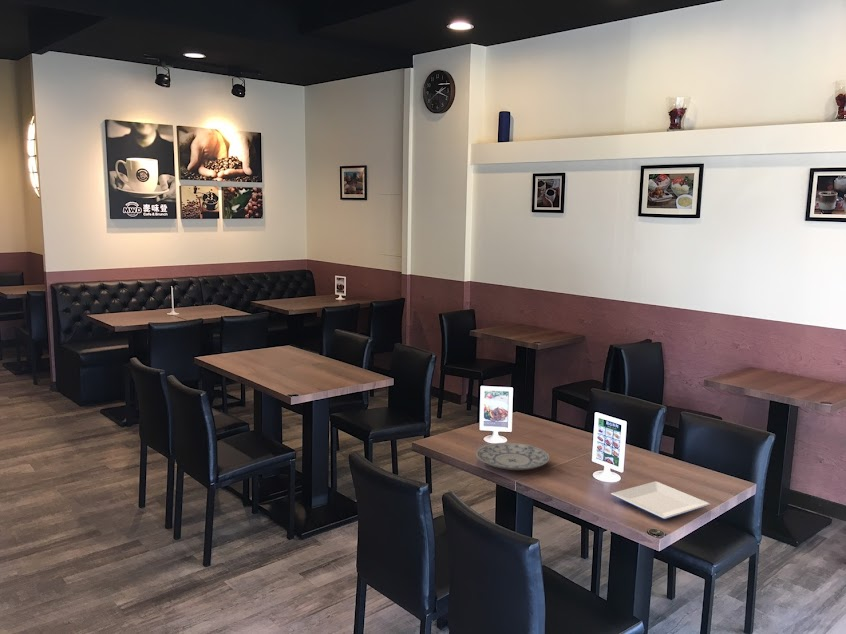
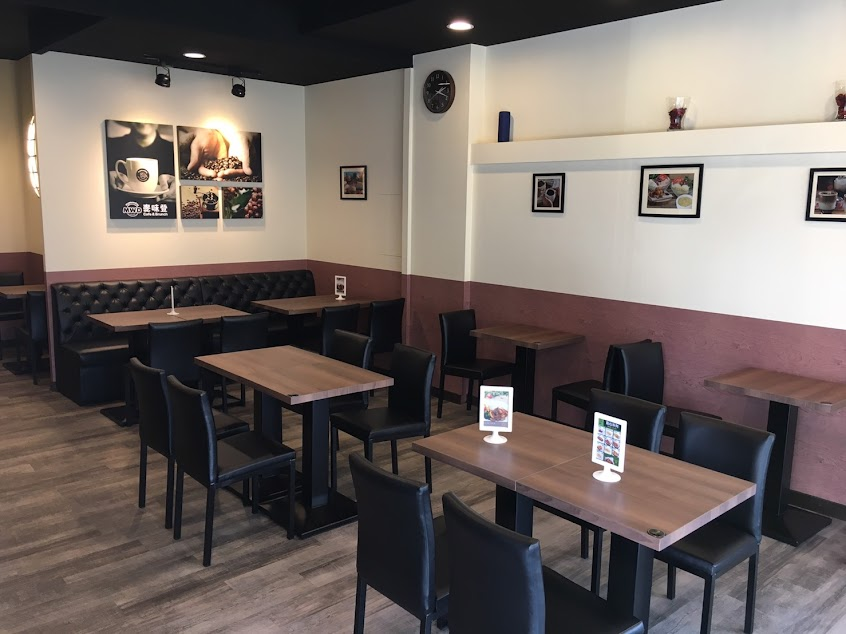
- plate [610,480,711,520]
- plate [475,442,551,471]
